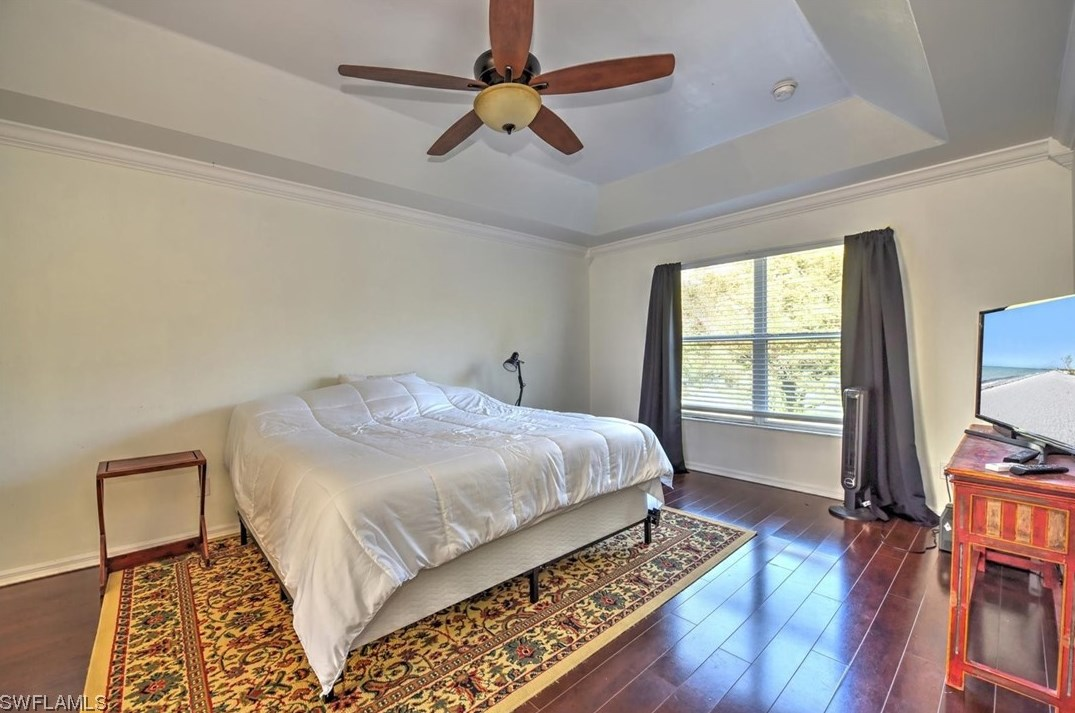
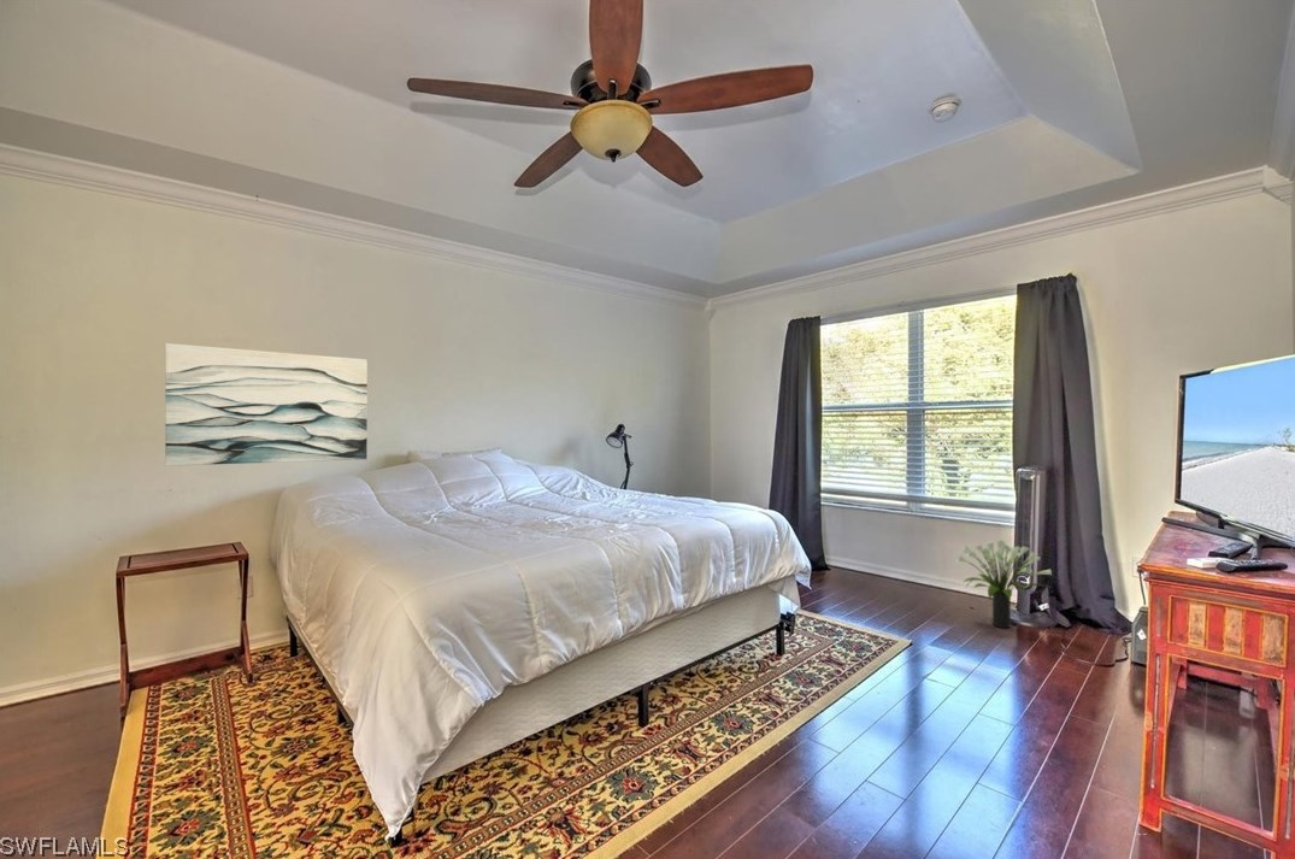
+ potted plant [955,539,1053,629]
+ wall art [164,342,369,467]
